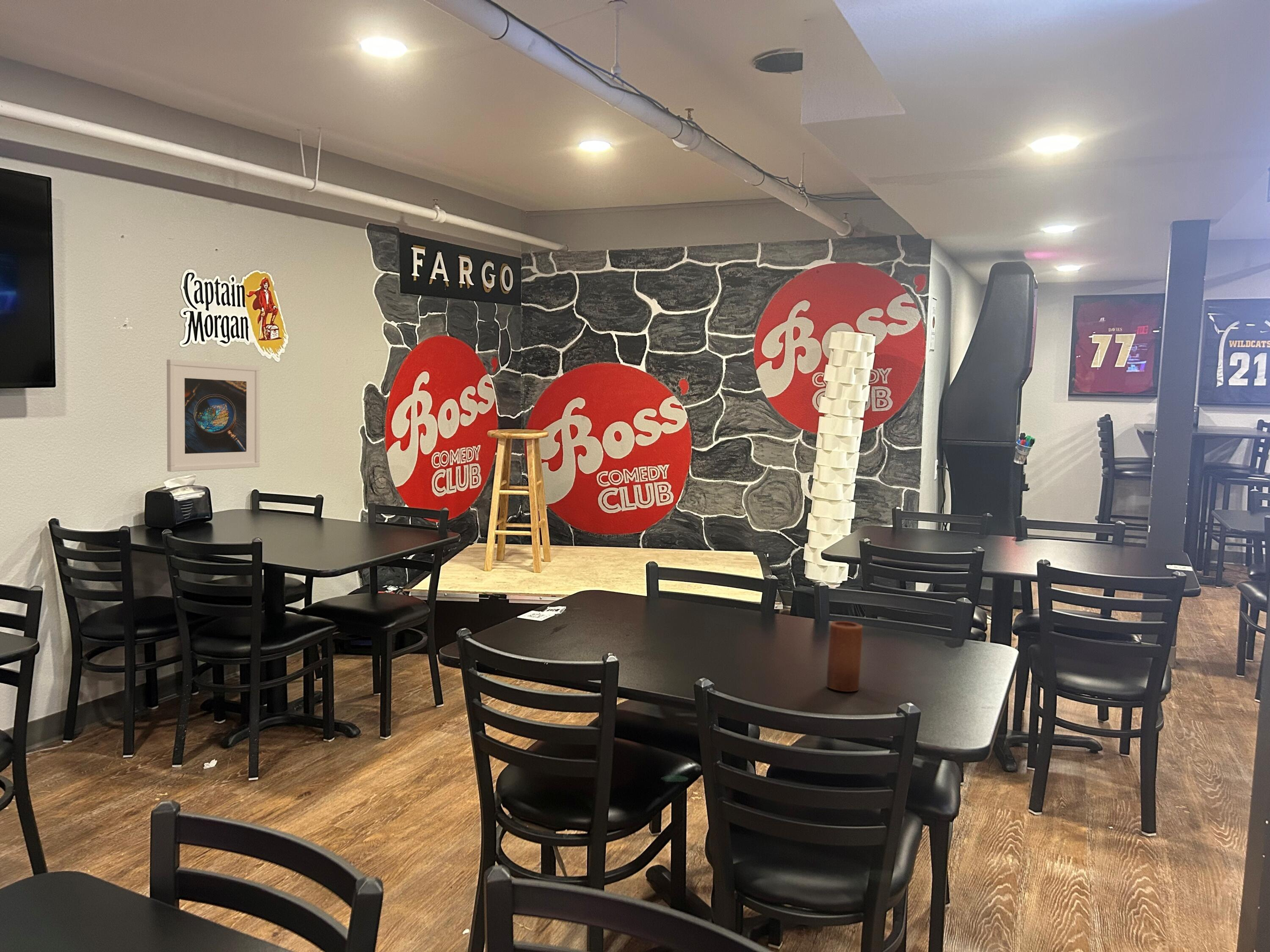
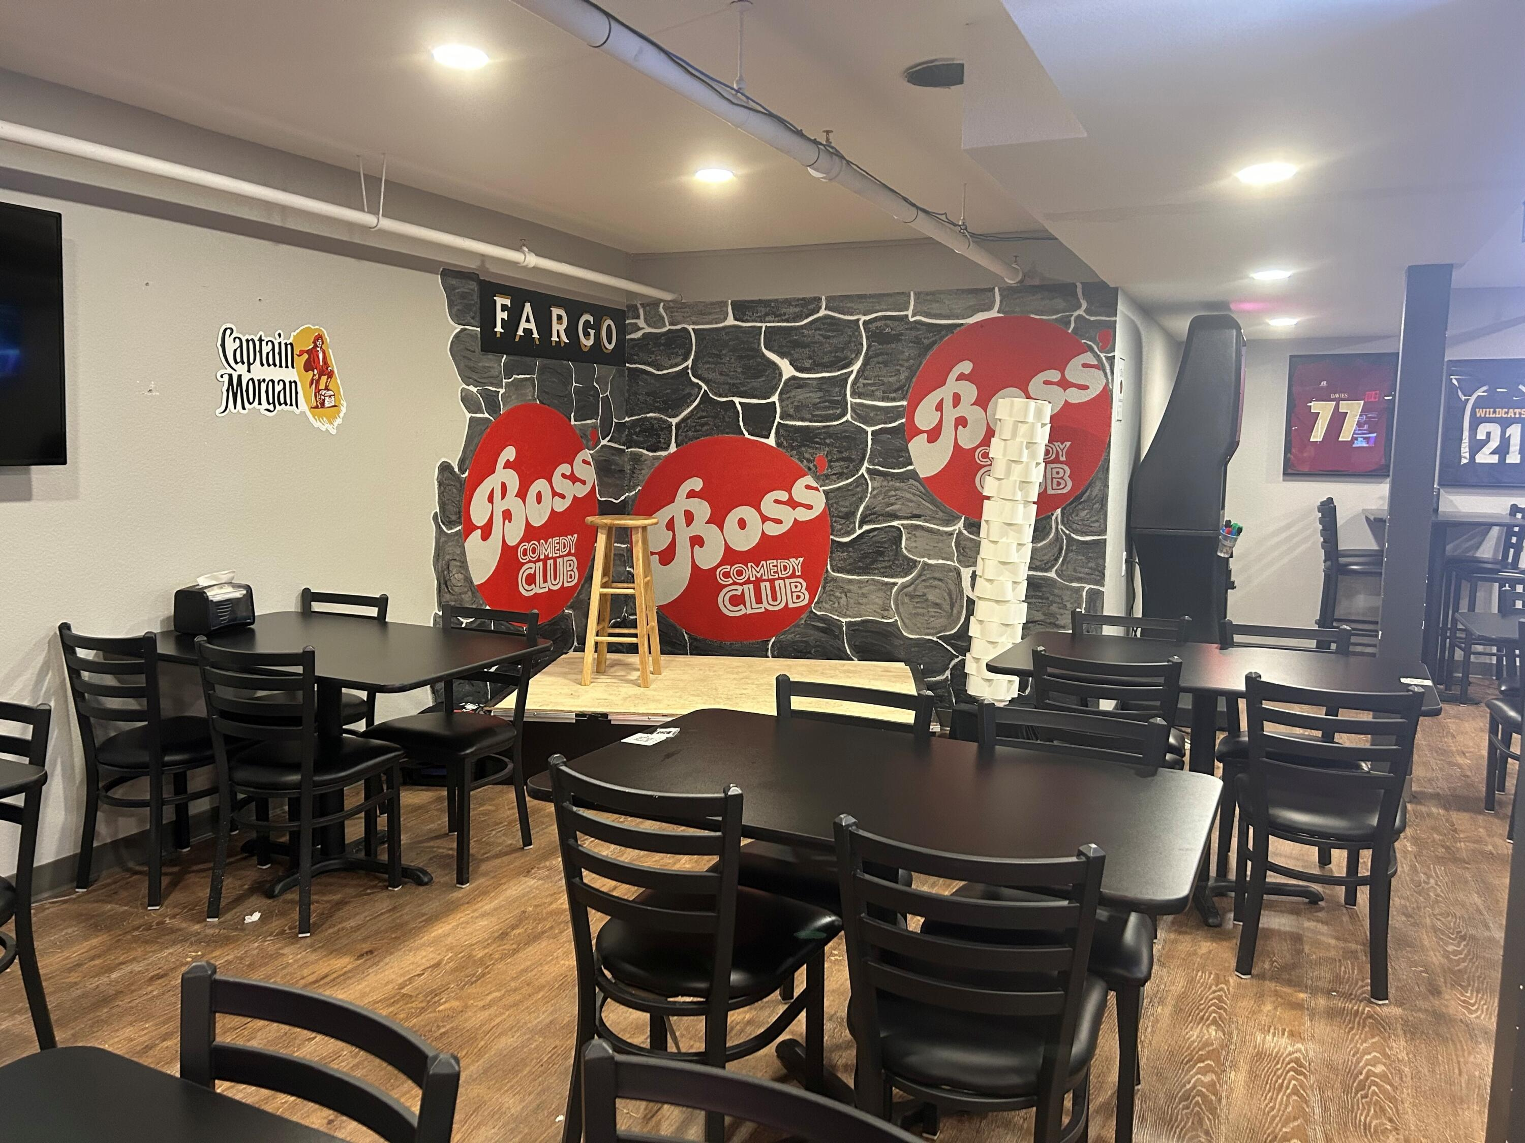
- candle [826,621,863,692]
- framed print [166,359,260,472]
